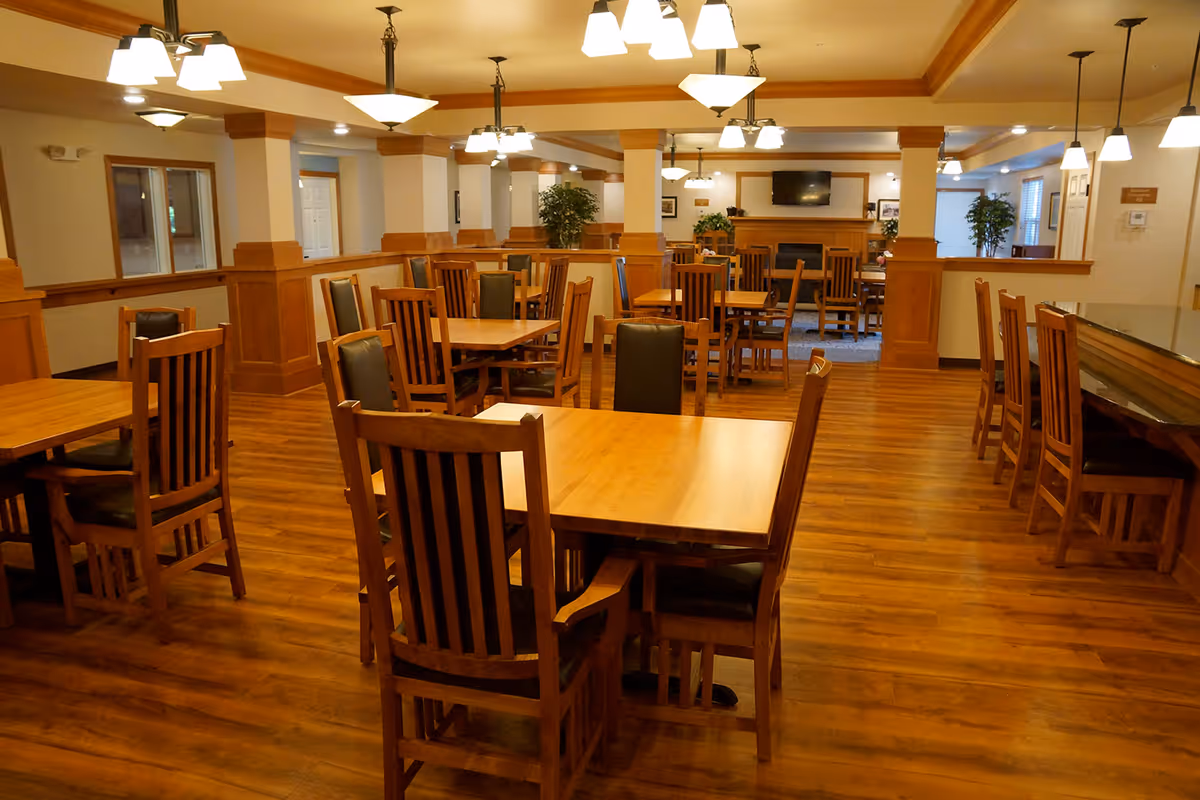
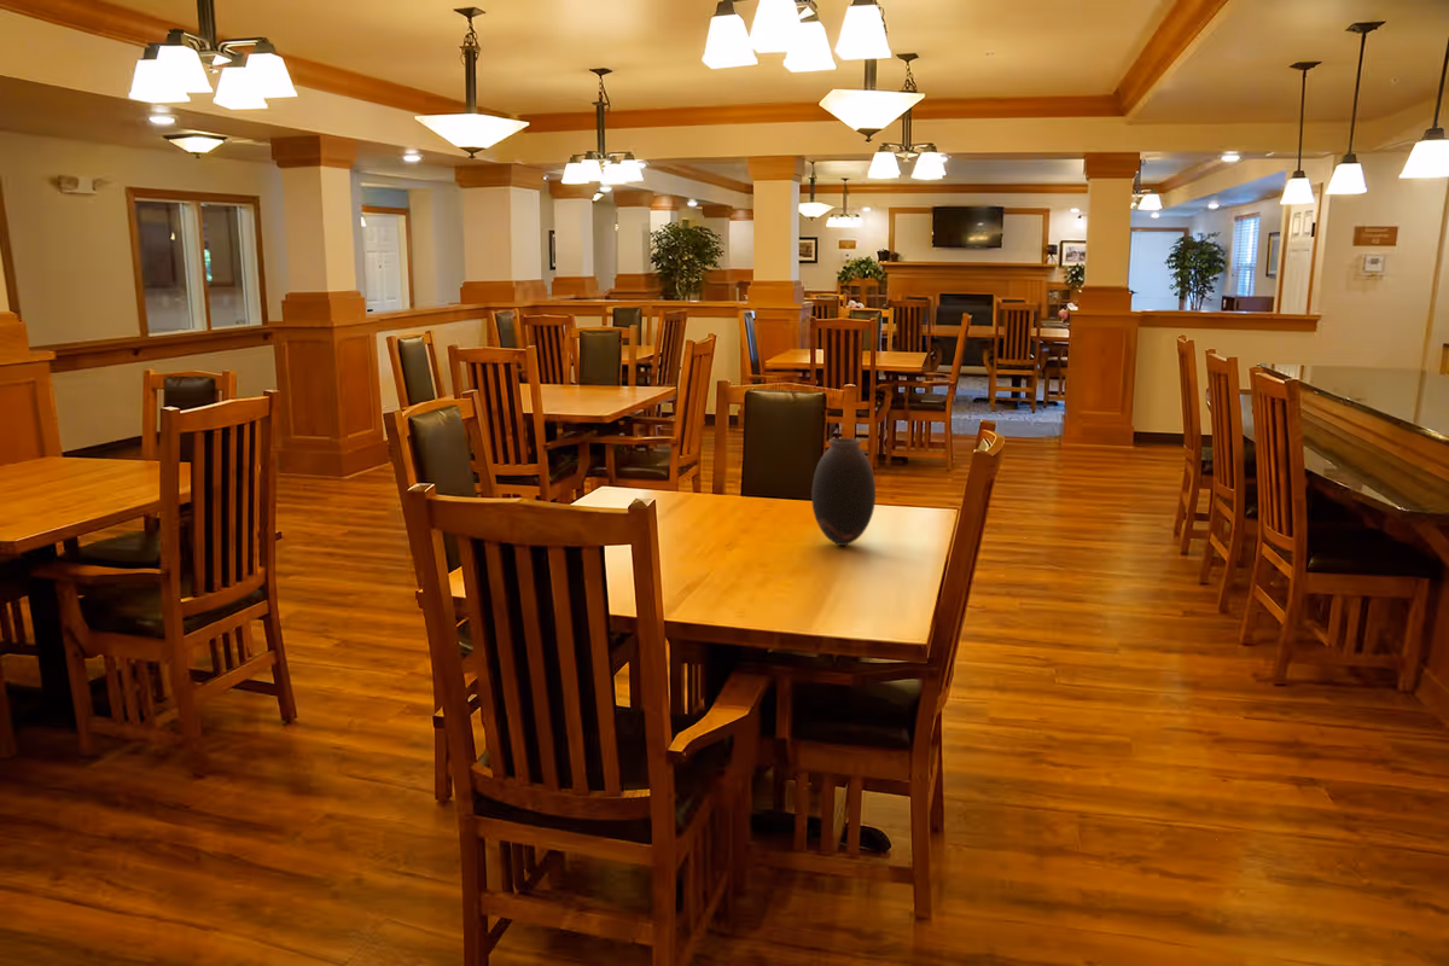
+ vase [810,437,877,547]
